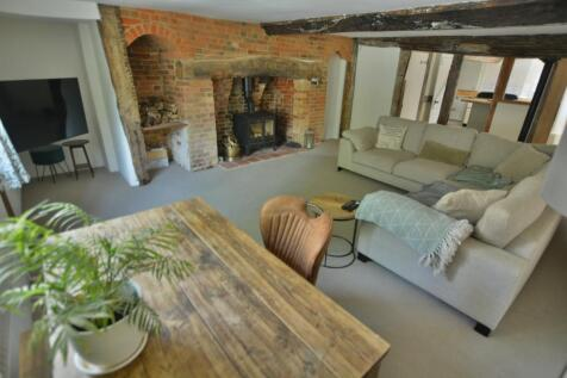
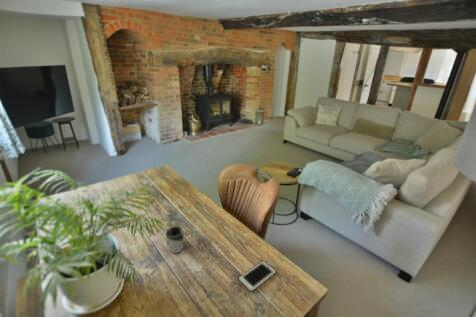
+ cell phone [238,260,277,293]
+ cup [165,225,185,254]
